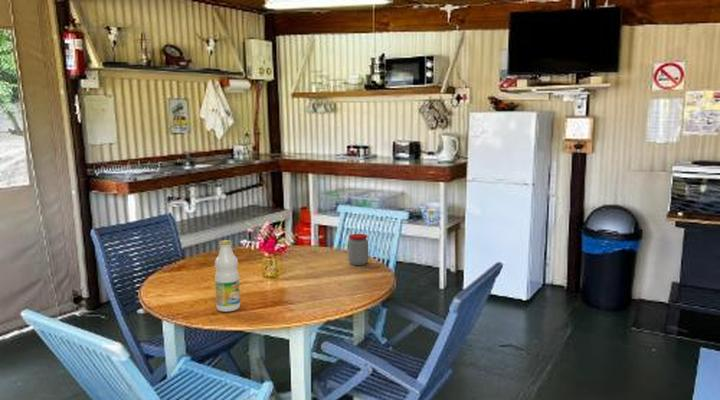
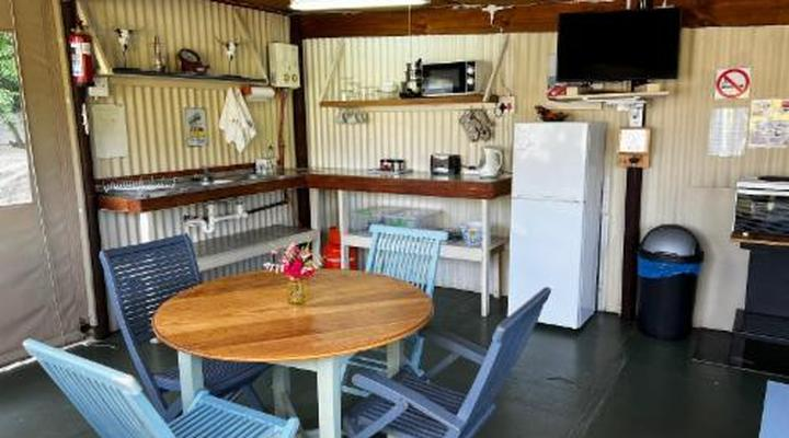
- bottle [214,239,241,313]
- jar [347,233,369,266]
